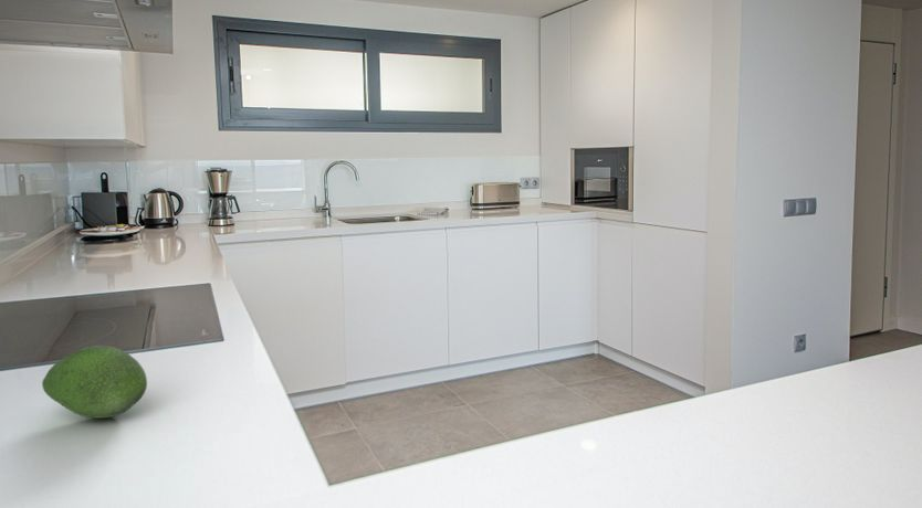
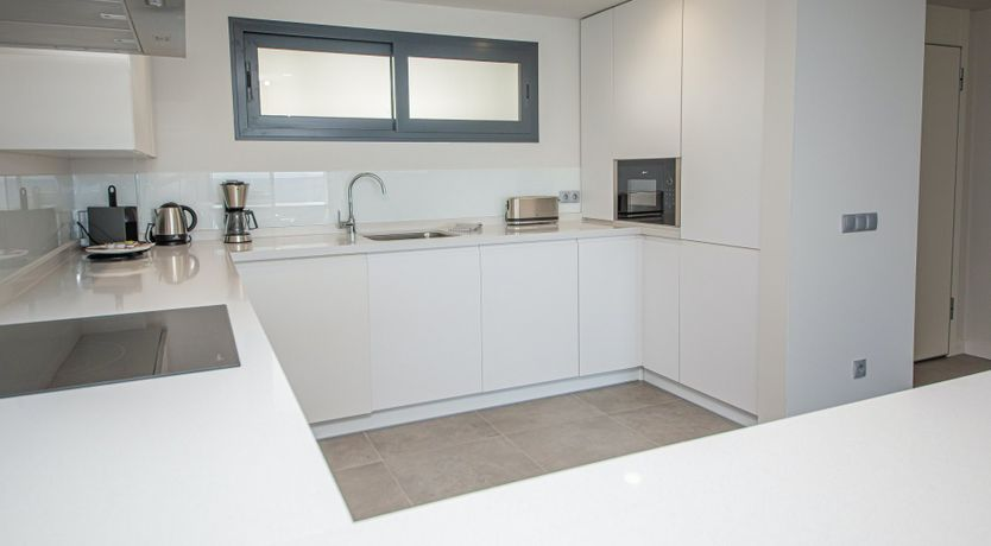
- fruit [41,345,148,420]
